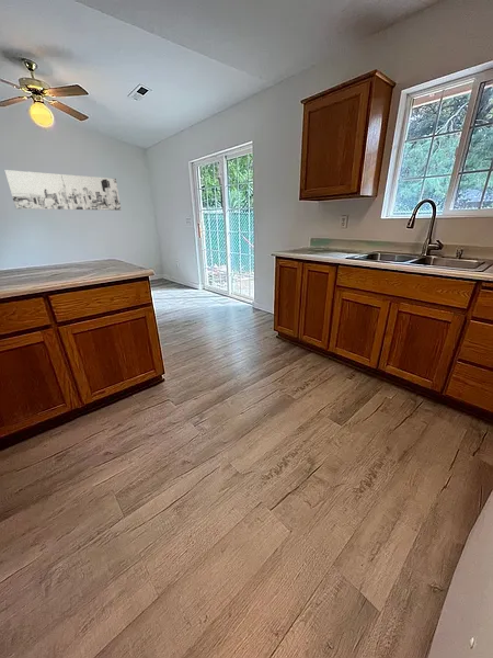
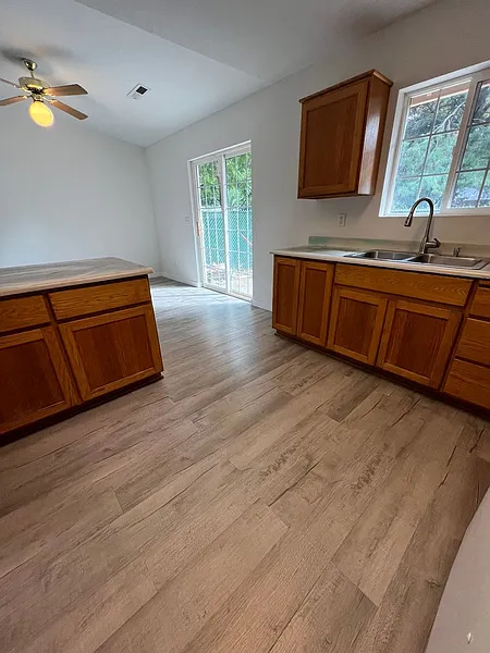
- wall art [3,169,122,212]
